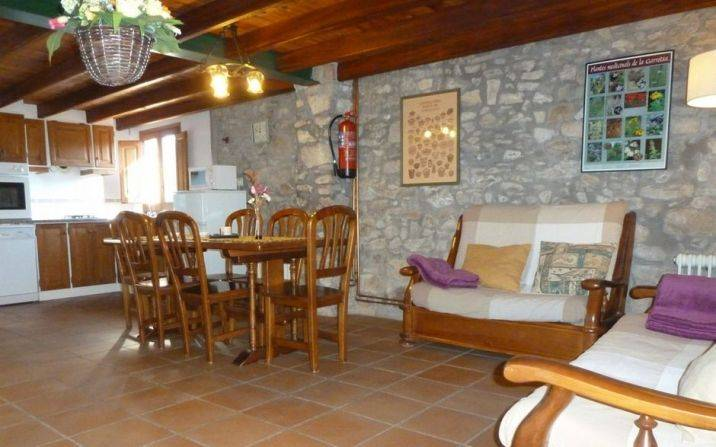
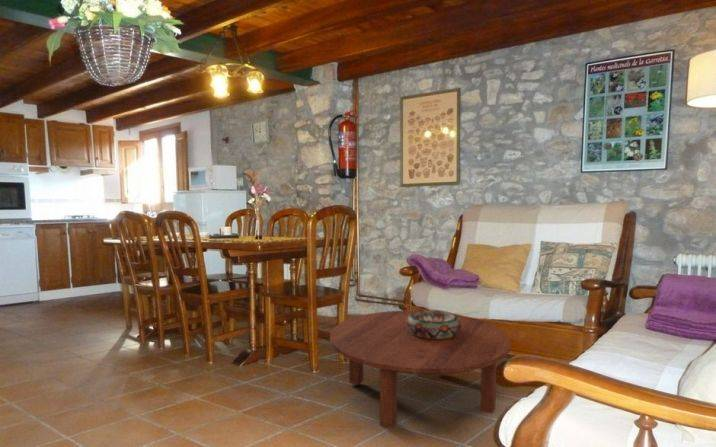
+ decorative bowl [406,309,461,339]
+ coffee table [329,310,512,429]
